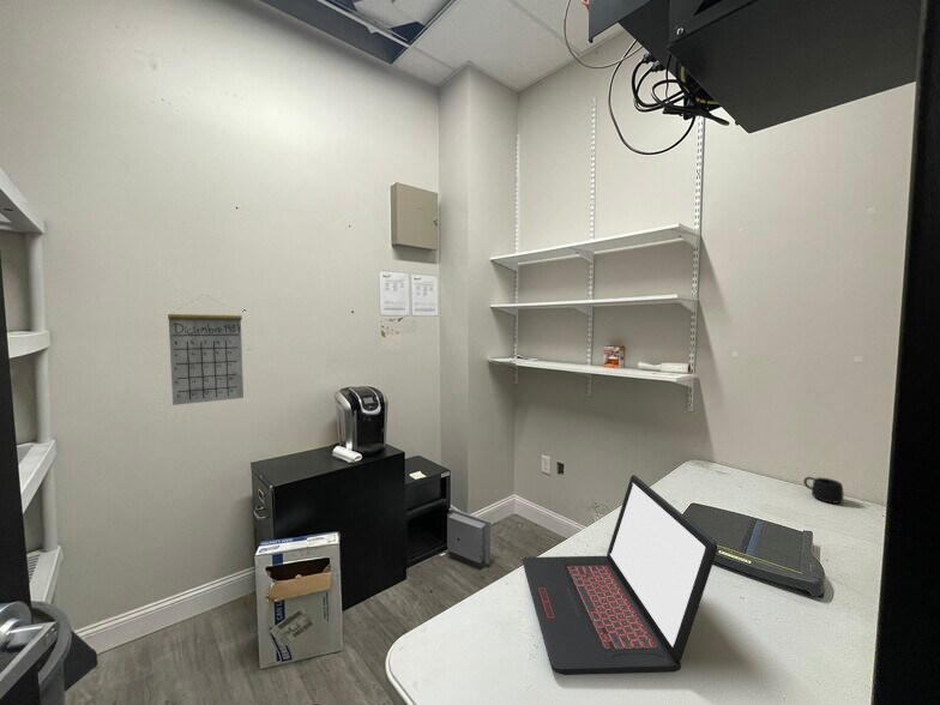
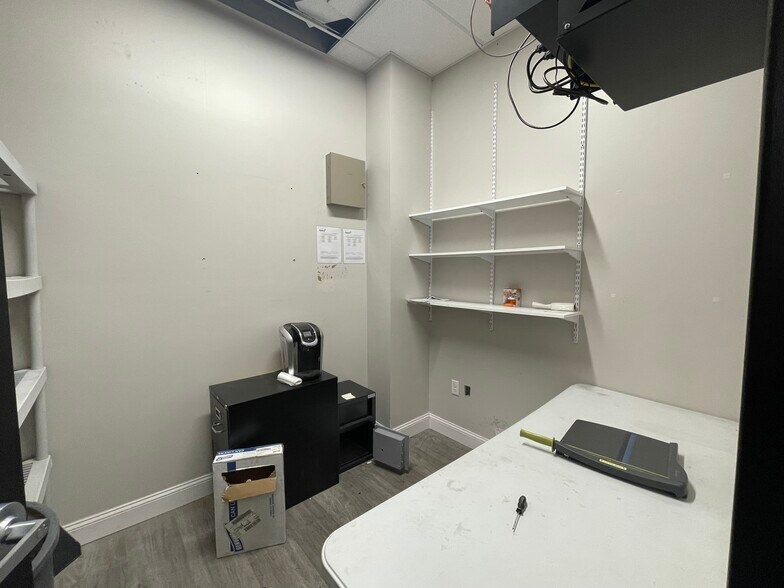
- calendar [167,295,245,406]
- mug [802,476,845,505]
- laptop [522,474,718,676]
